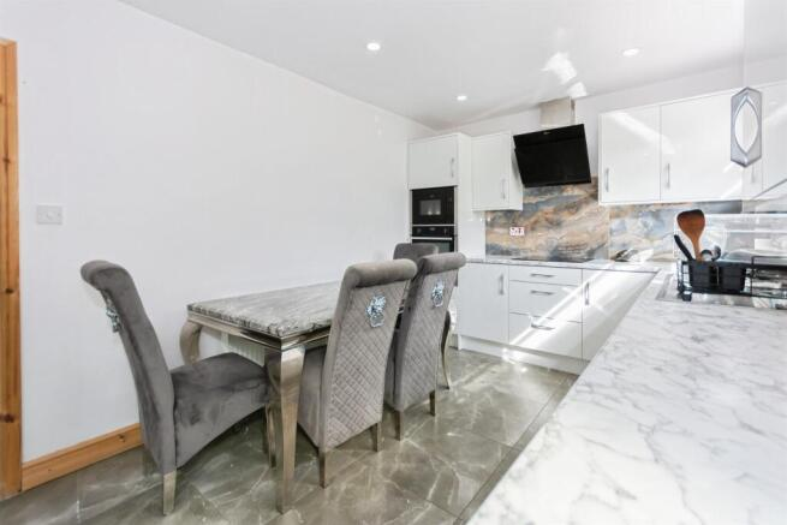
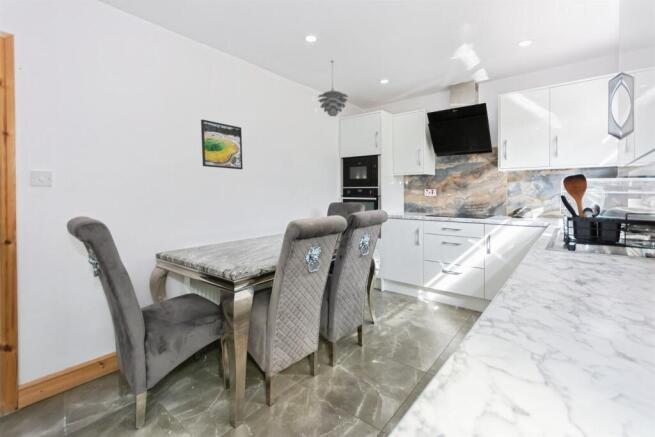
+ pendant light [317,59,349,117]
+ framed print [200,118,244,170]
